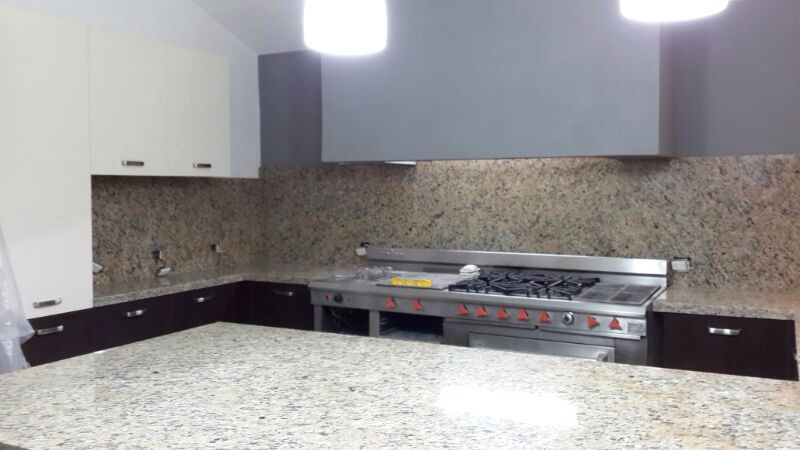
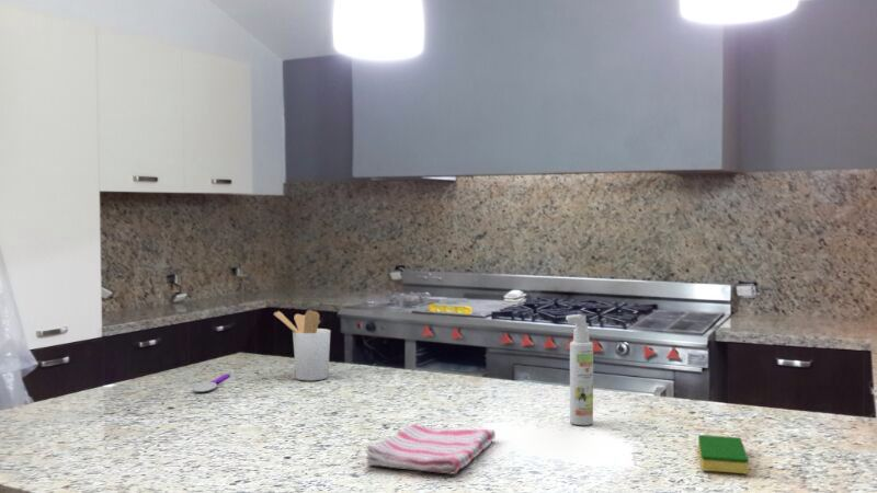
+ dish towel [364,423,497,475]
+ spoon [193,372,231,393]
+ utensil holder [273,309,332,381]
+ dish sponge [697,434,749,474]
+ spray bottle [565,313,594,426]
